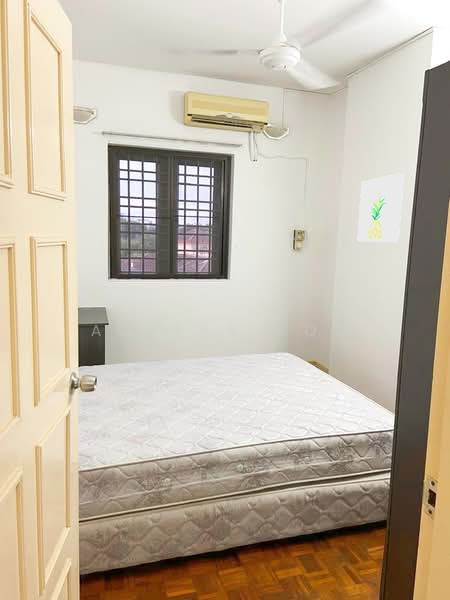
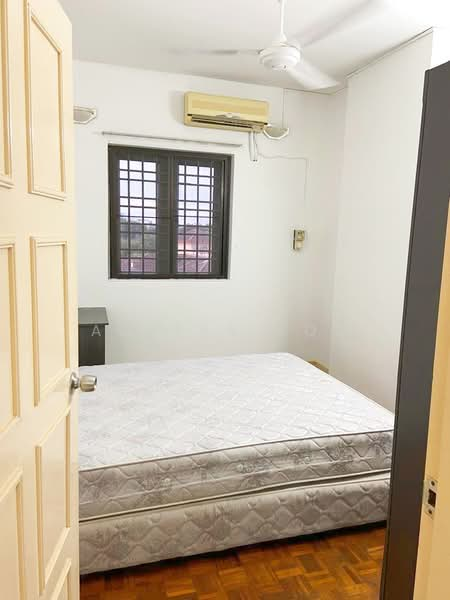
- wall art [356,172,405,243]
